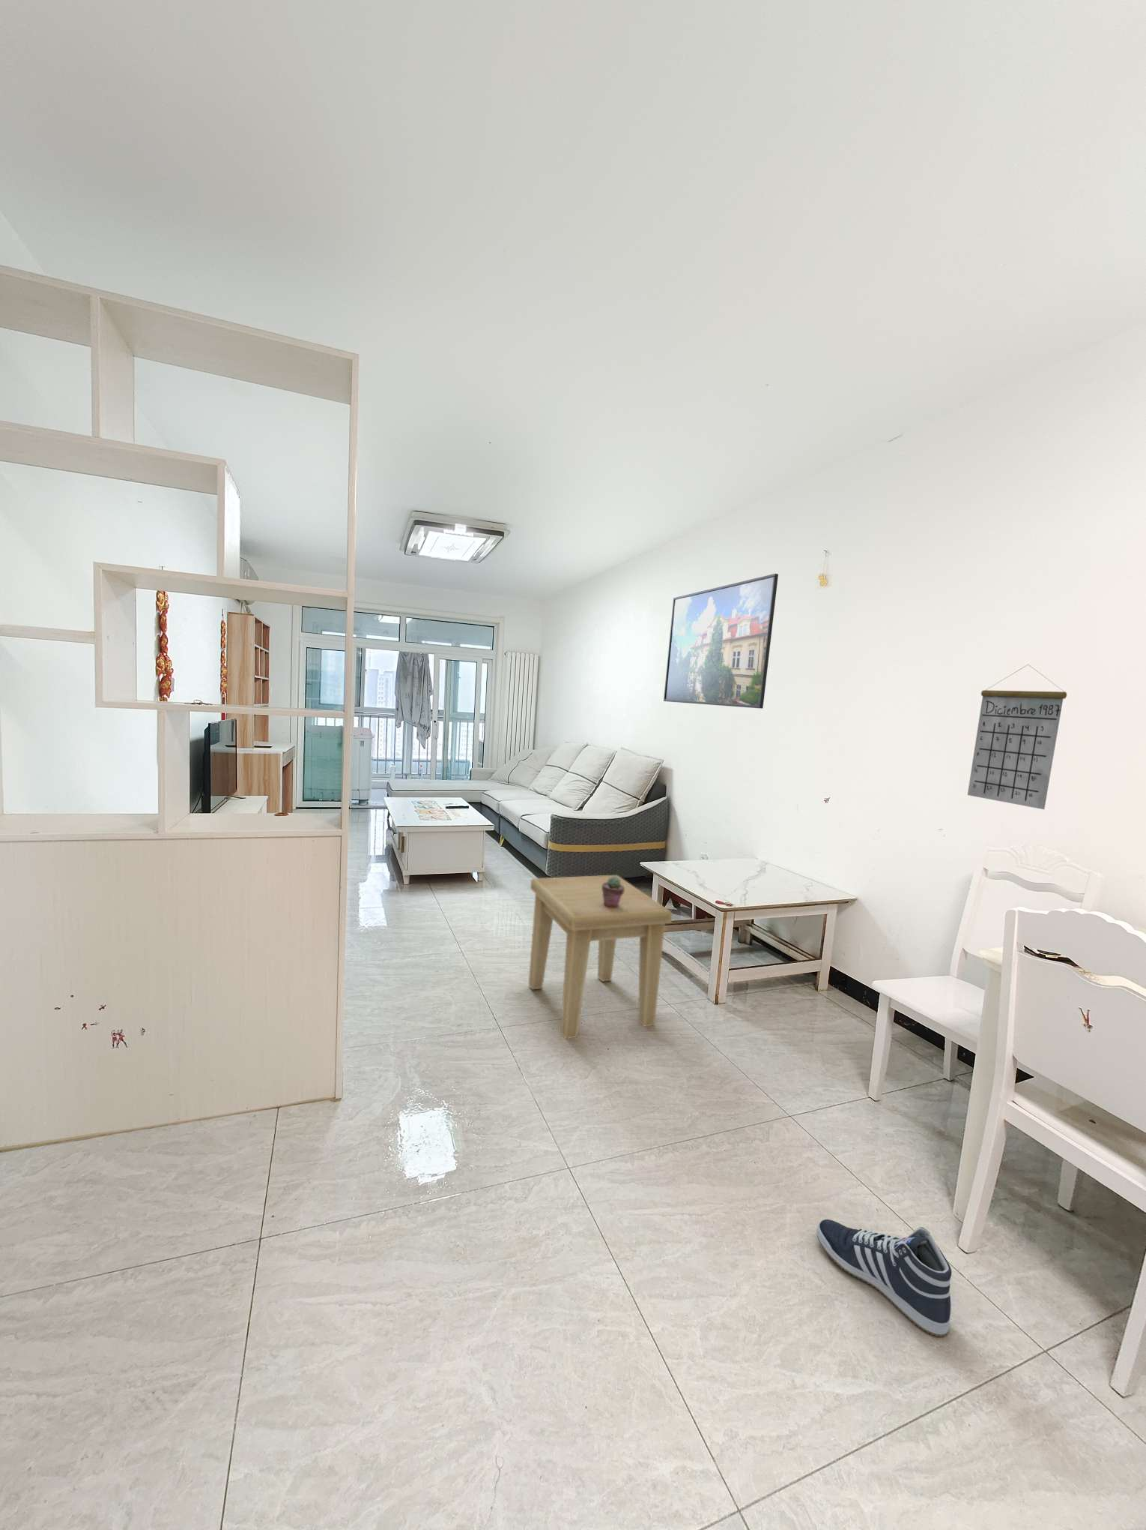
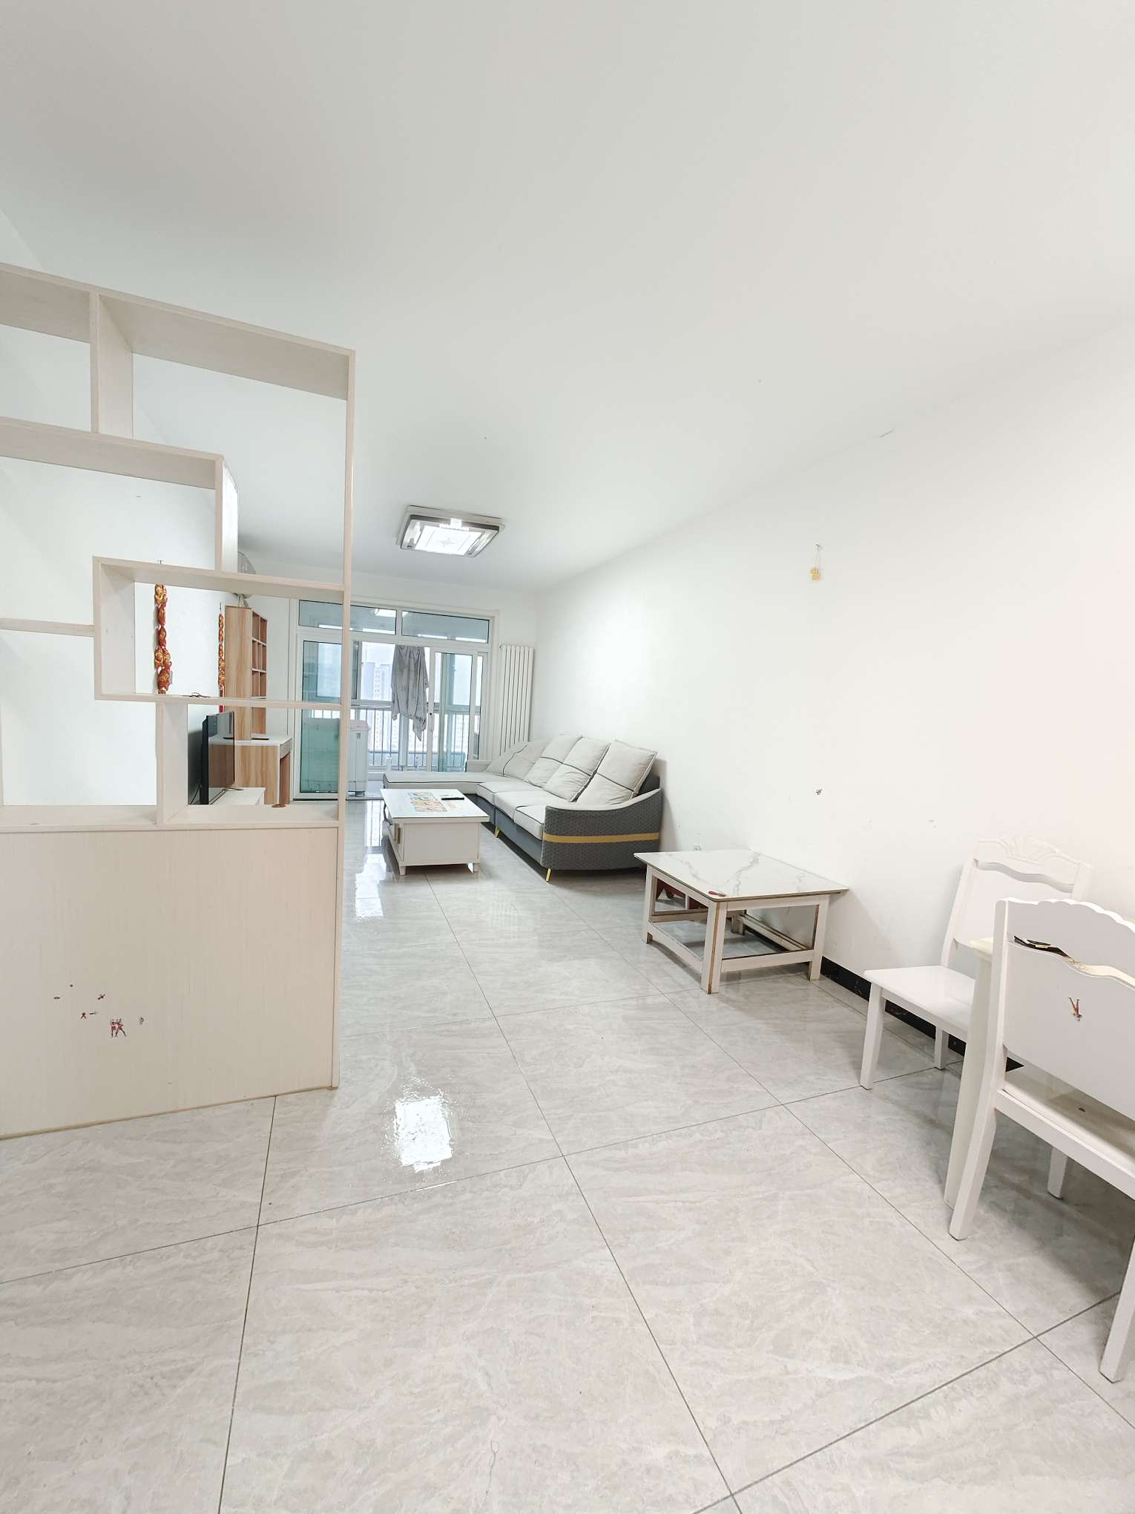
- potted succulent [602,877,625,908]
- sneaker [816,1219,952,1337]
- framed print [663,573,779,710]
- calendar [967,664,1068,810]
- side table [528,875,673,1040]
